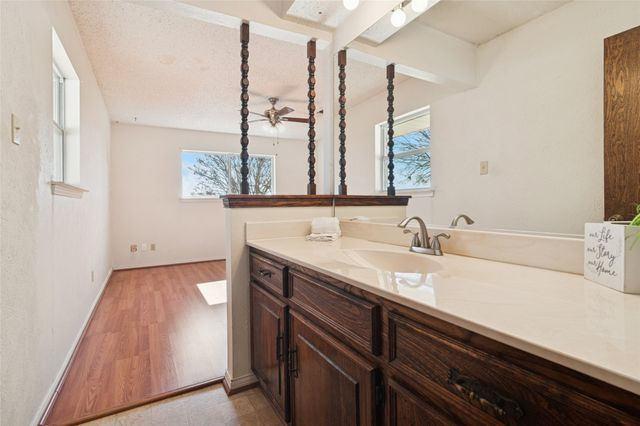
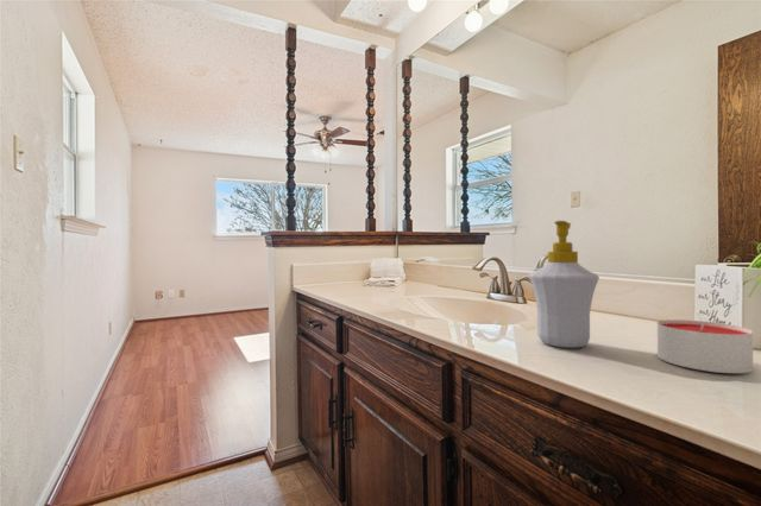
+ soap bottle [528,220,600,349]
+ candle [656,318,754,374]
